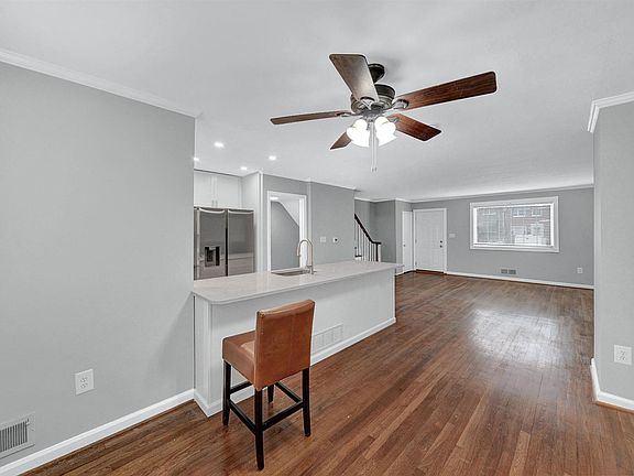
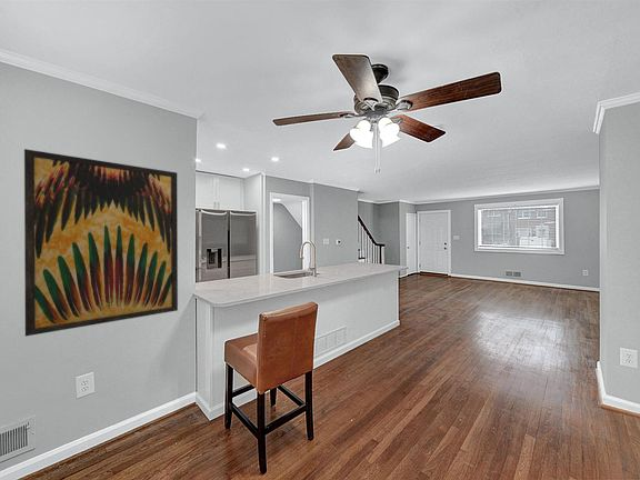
+ wall art [23,148,179,337]
